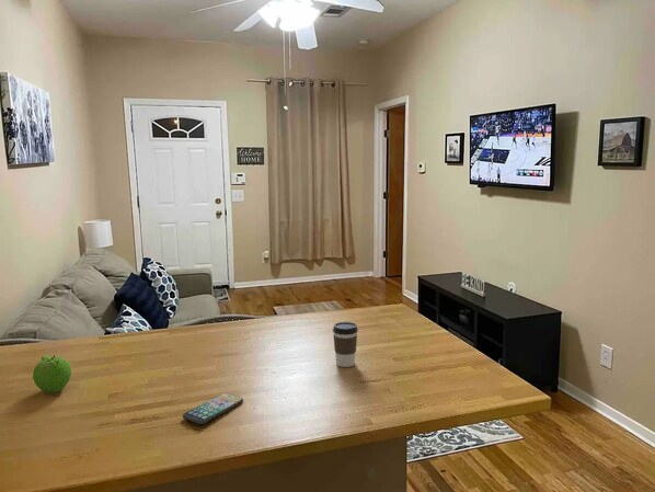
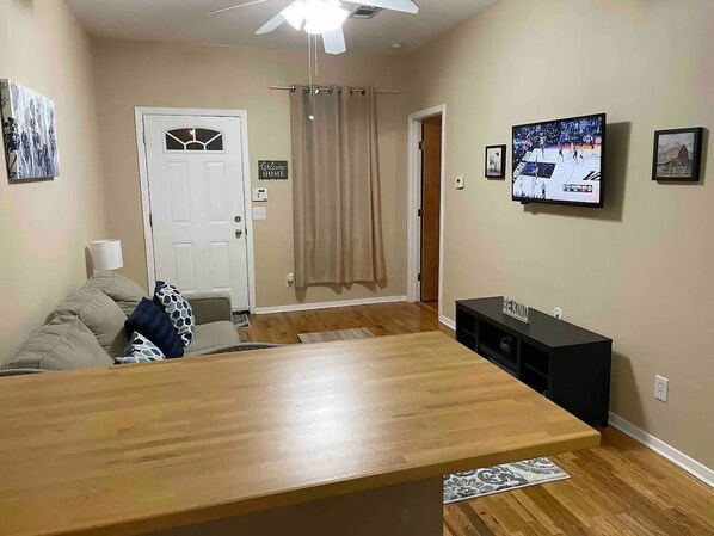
- smartphone [182,392,244,425]
- coffee cup [332,321,359,368]
- fruit [32,354,72,394]
